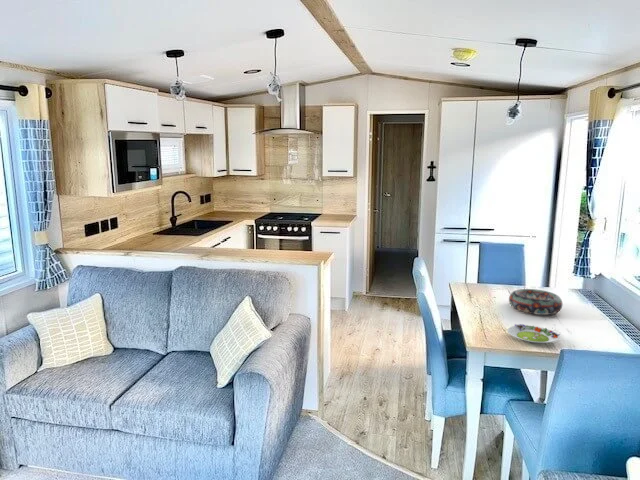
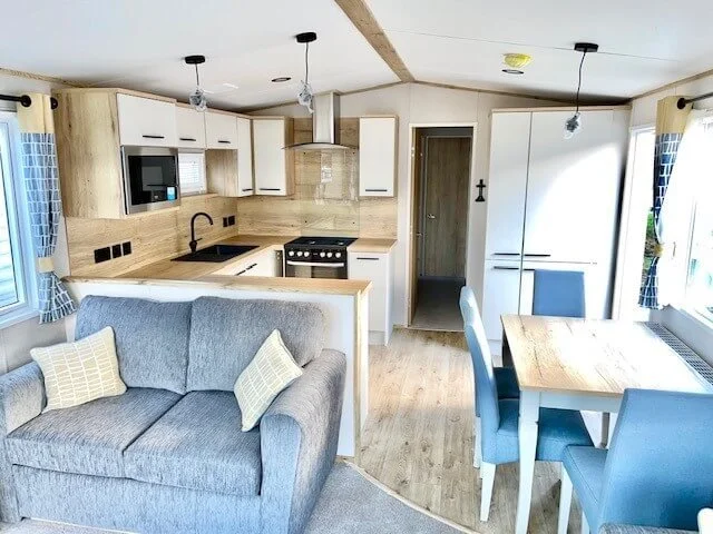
- salad plate [506,323,561,344]
- decorative bowl [508,288,564,316]
